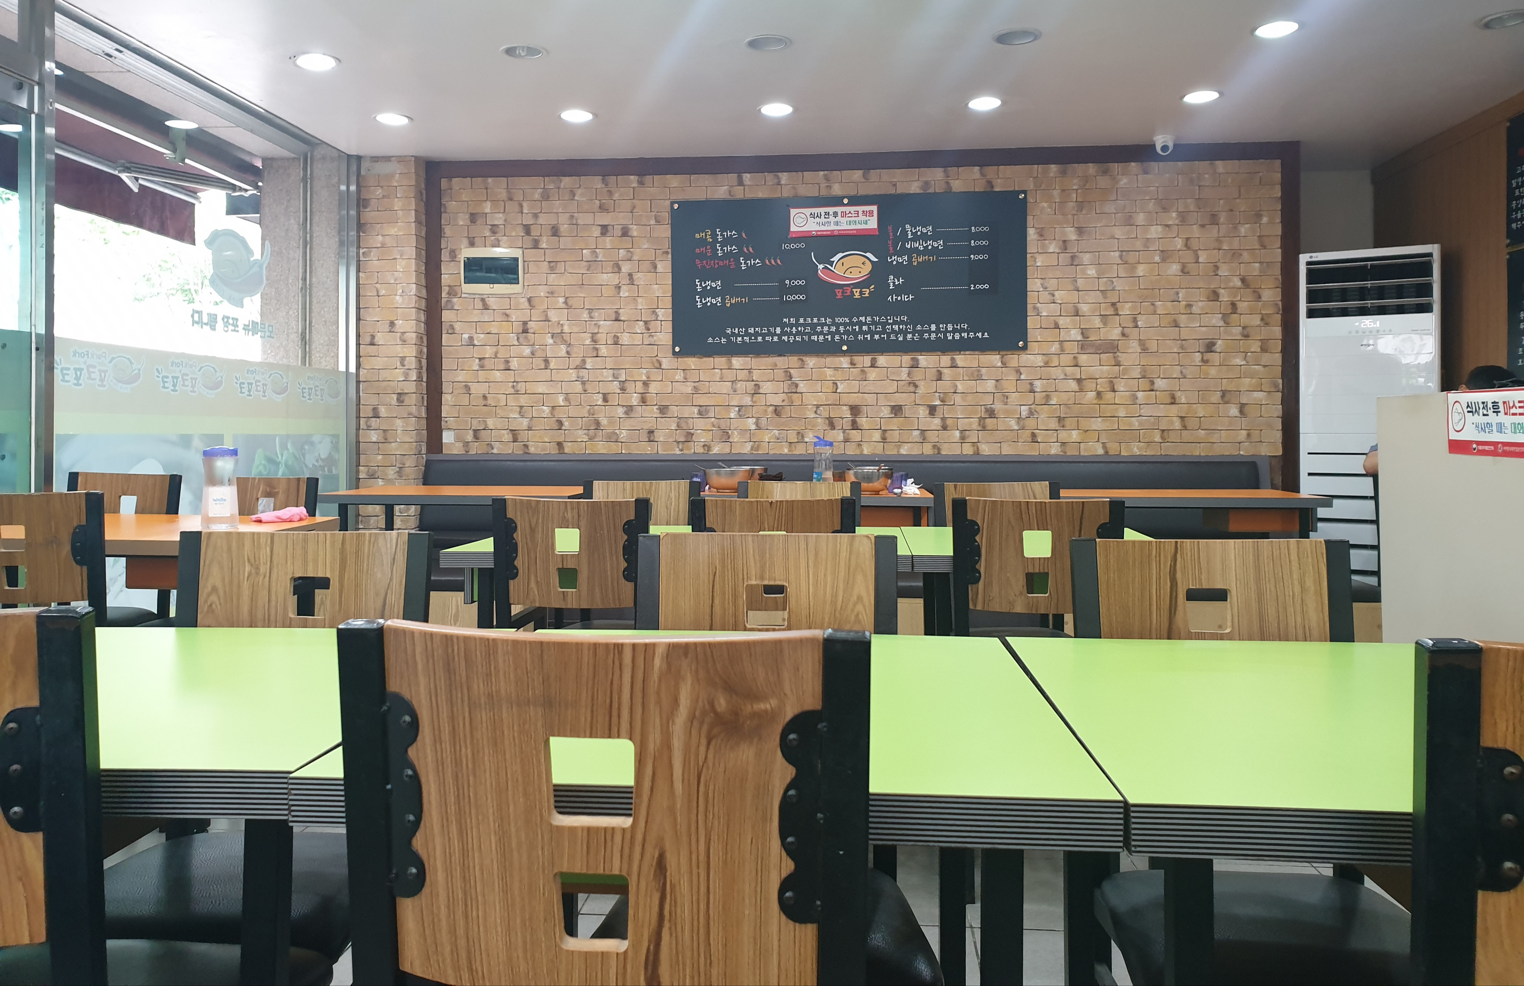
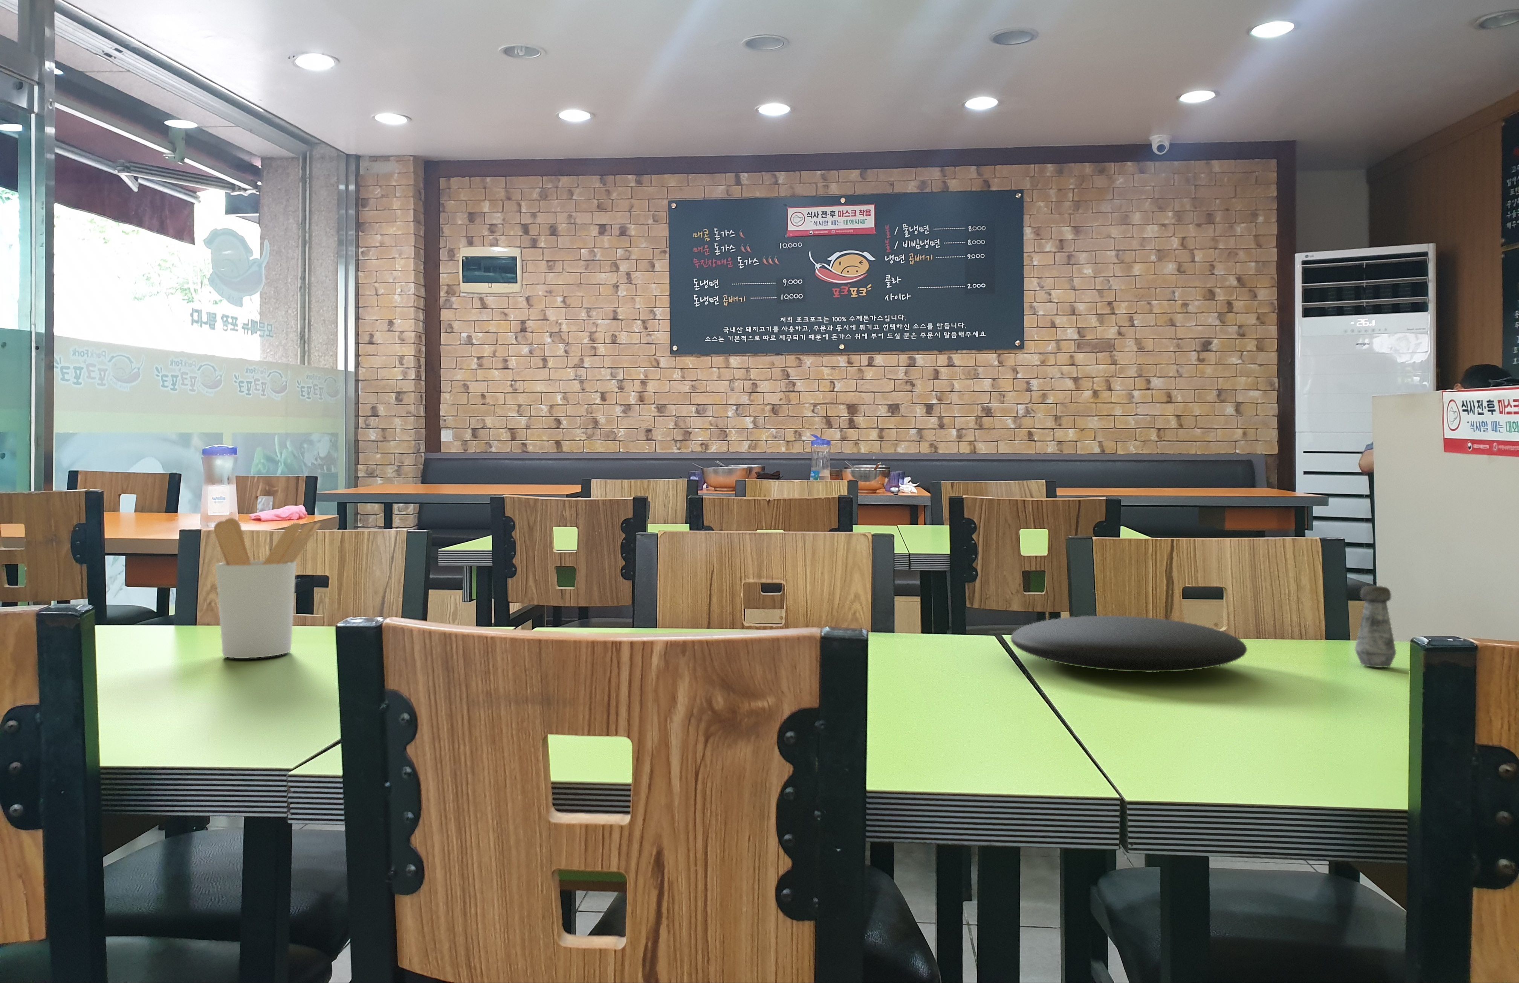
+ salt shaker [1354,586,1396,668]
+ plate [1010,615,1248,672]
+ utensil holder [214,518,321,659]
